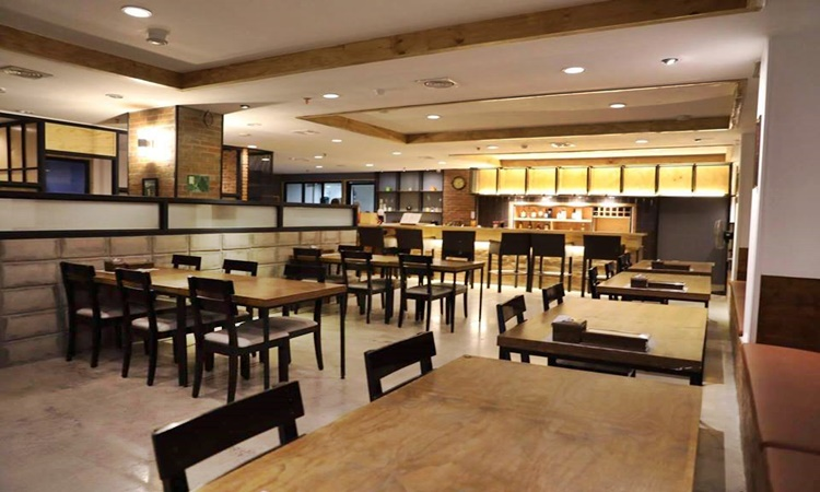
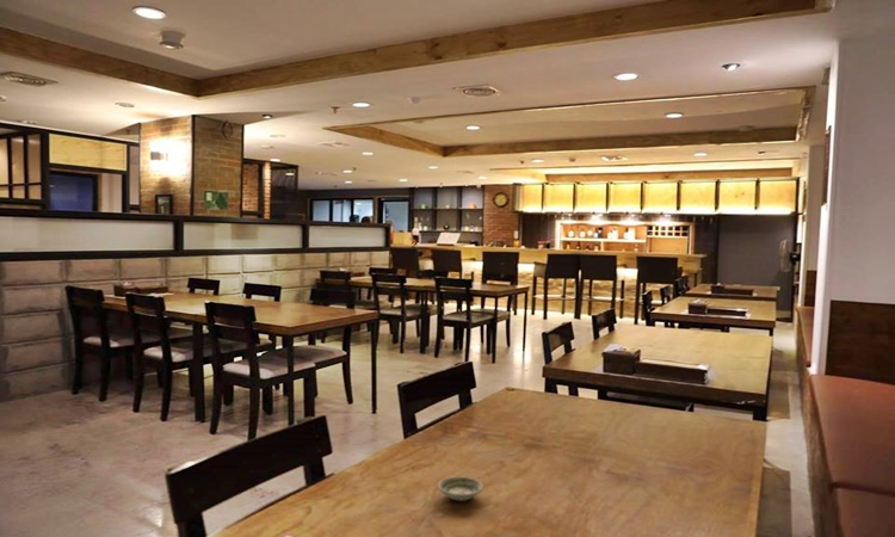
+ saucer [437,475,484,502]
